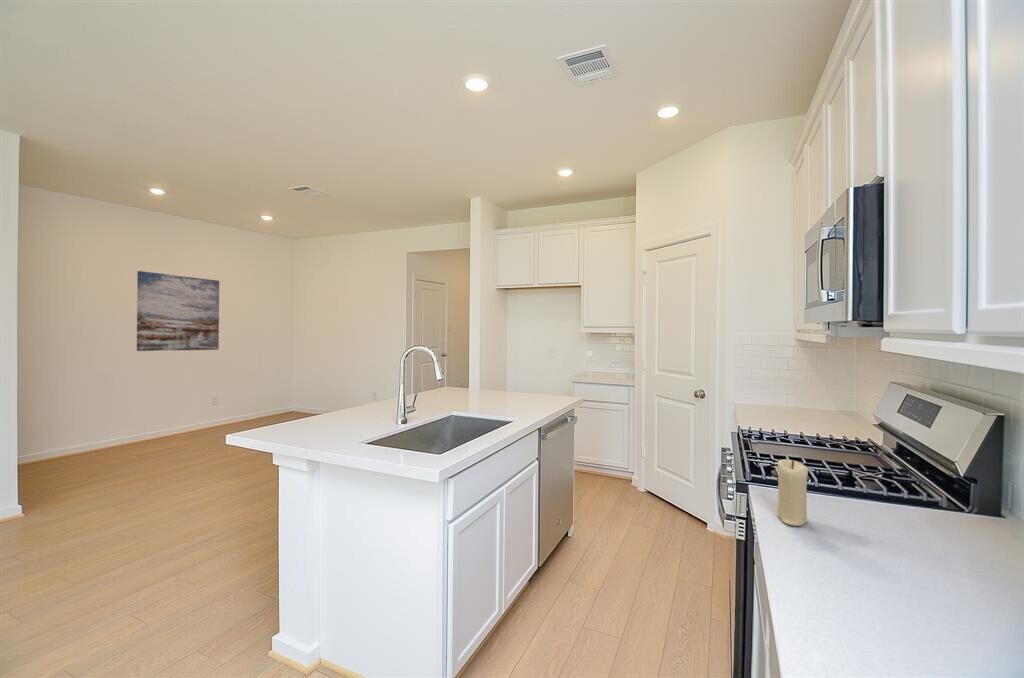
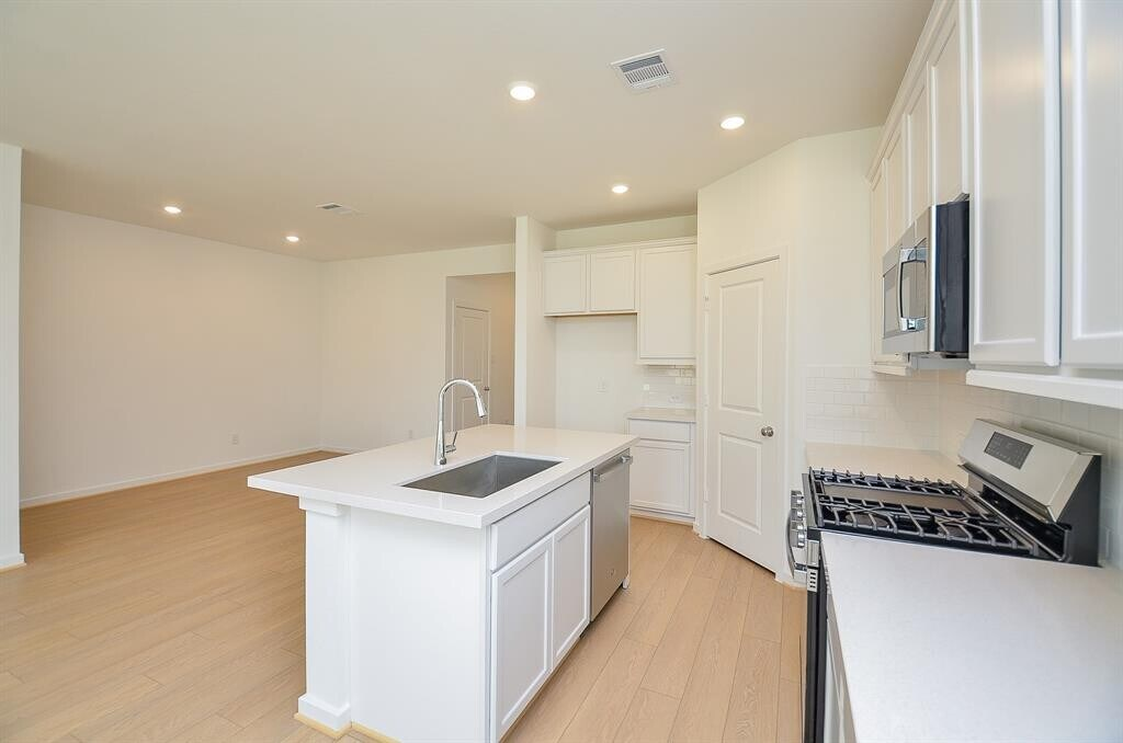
- candle [777,458,809,527]
- wall art [136,270,220,352]
